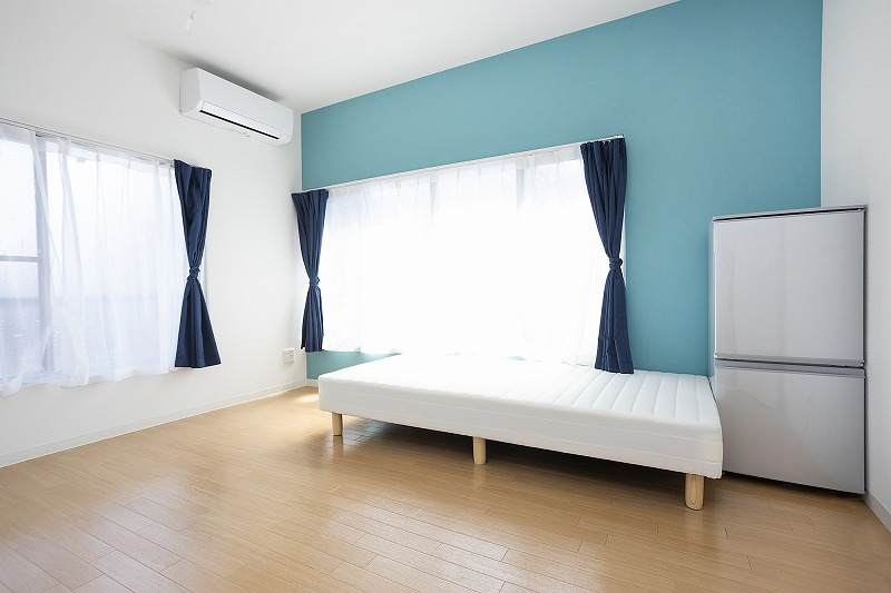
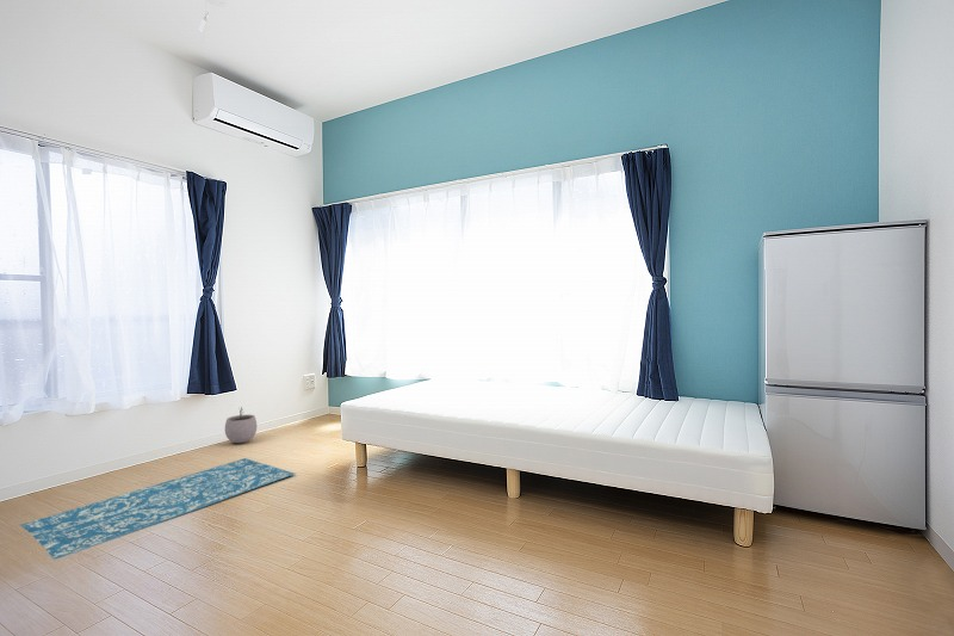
+ rug [19,457,296,561]
+ plant pot [224,406,258,444]
